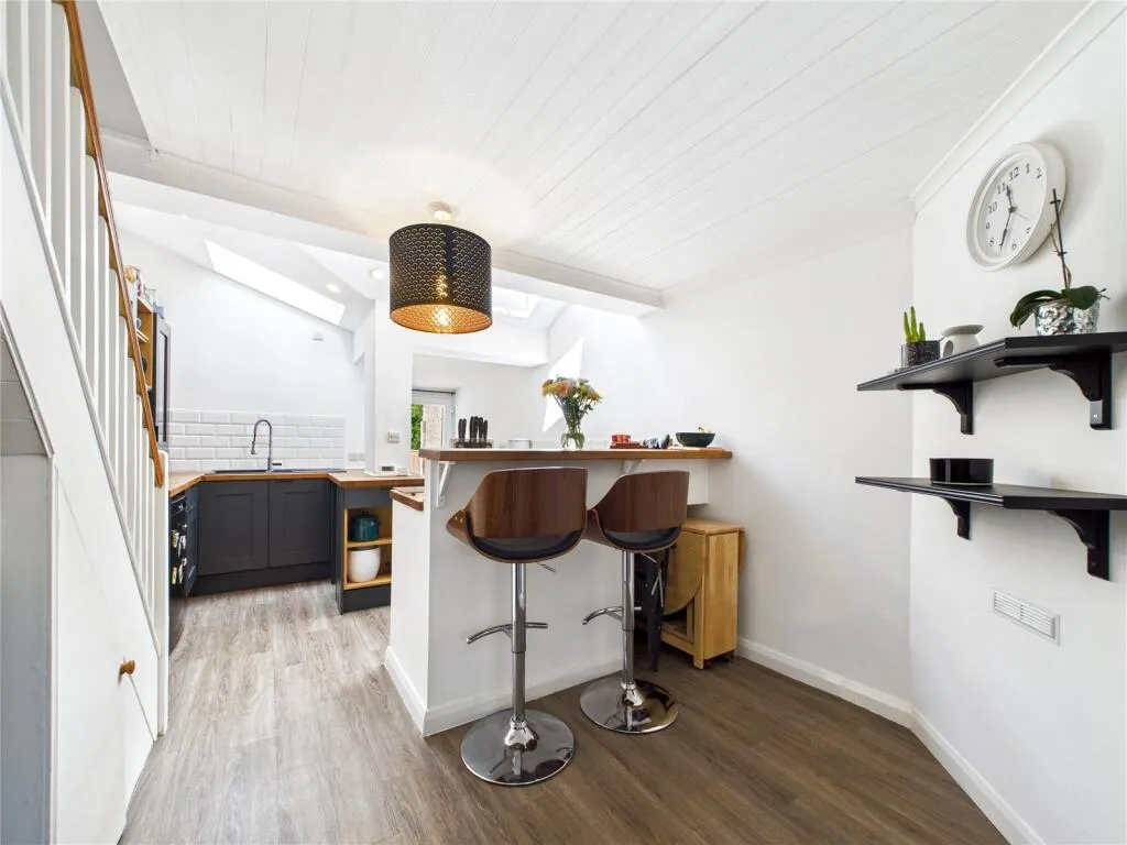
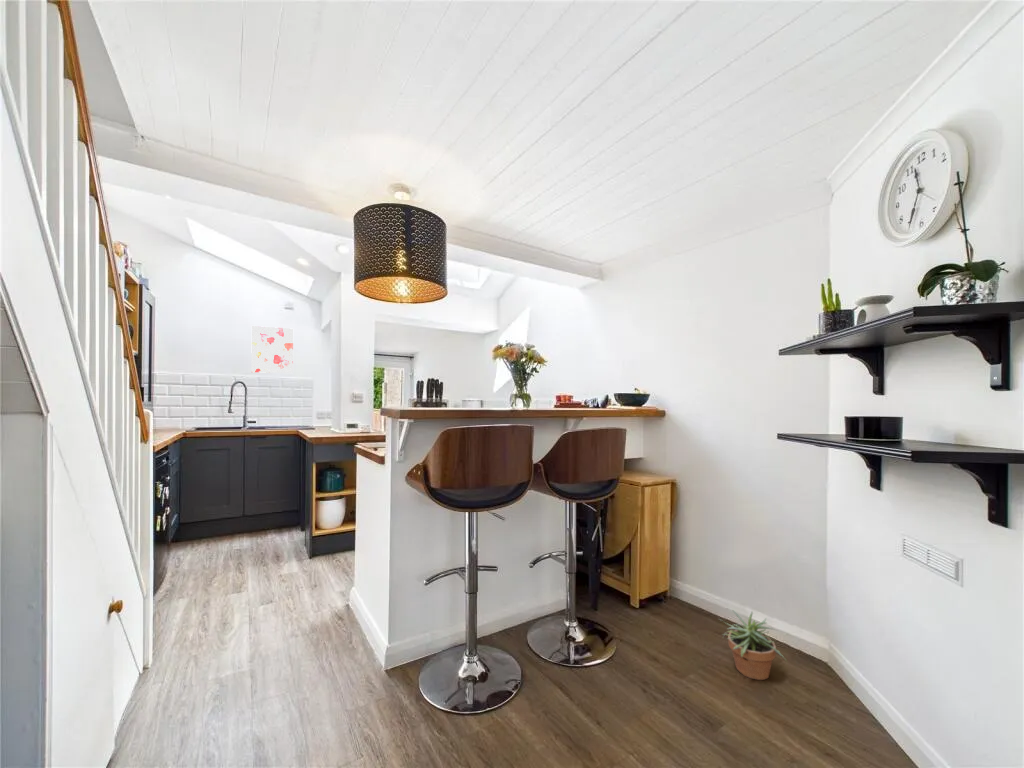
+ potted plant [718,610,788,681]
+ wall art [250,325,294,374]
